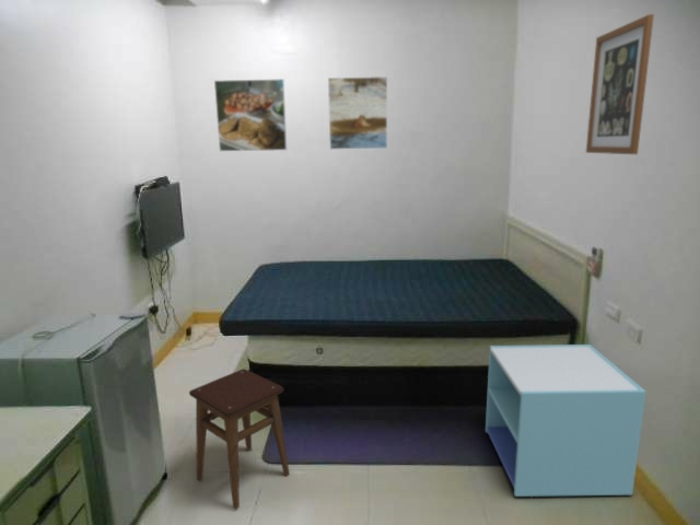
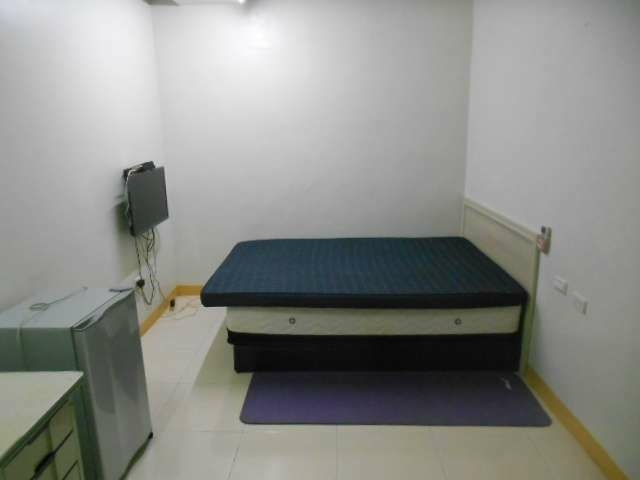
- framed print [327,75,388,151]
- stool [188,368,291,511]
- nightstand [485,343,648,498]
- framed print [213,78,288,152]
- wall art [585,13,655,155]
